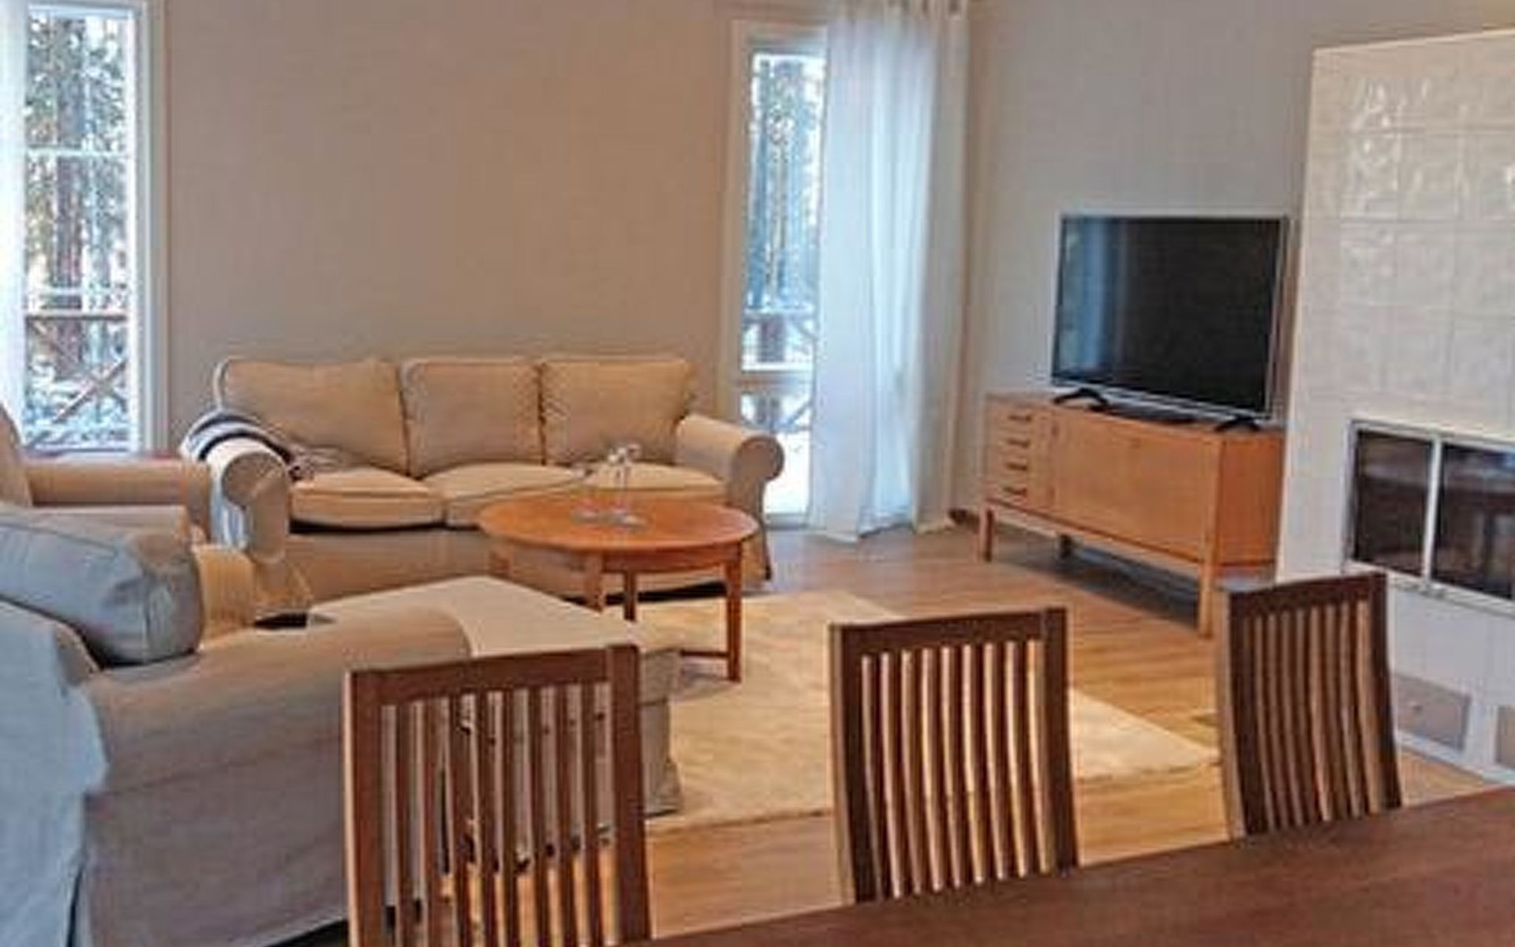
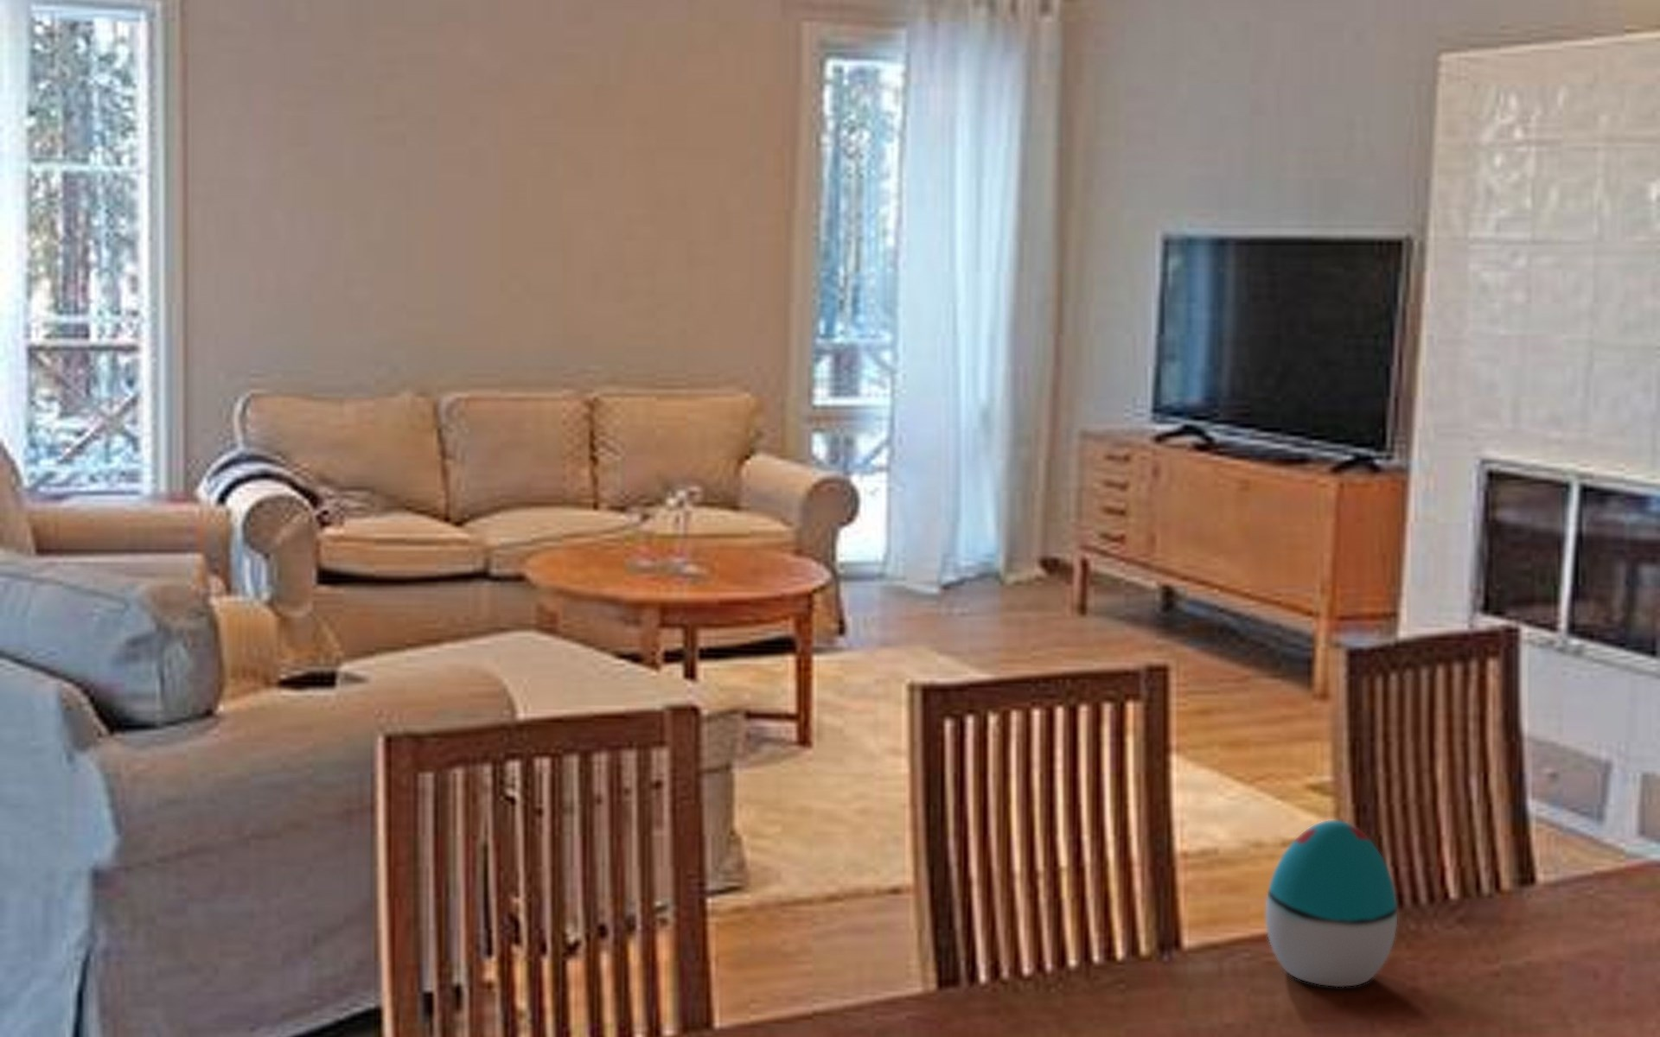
+ decorative egg [1264,820,1398,988]
